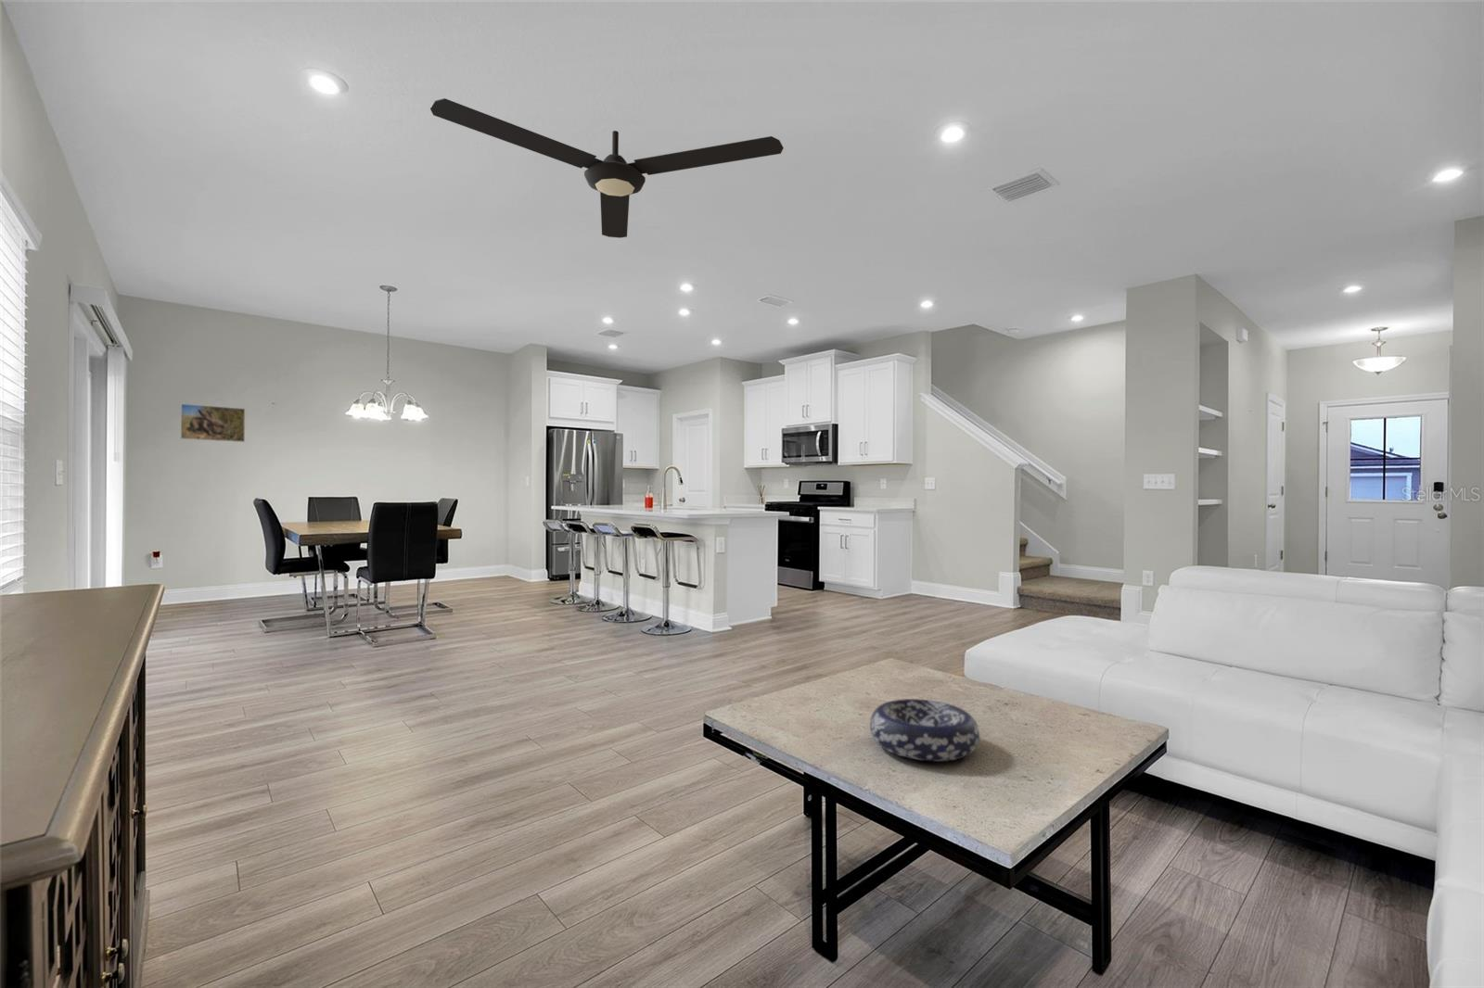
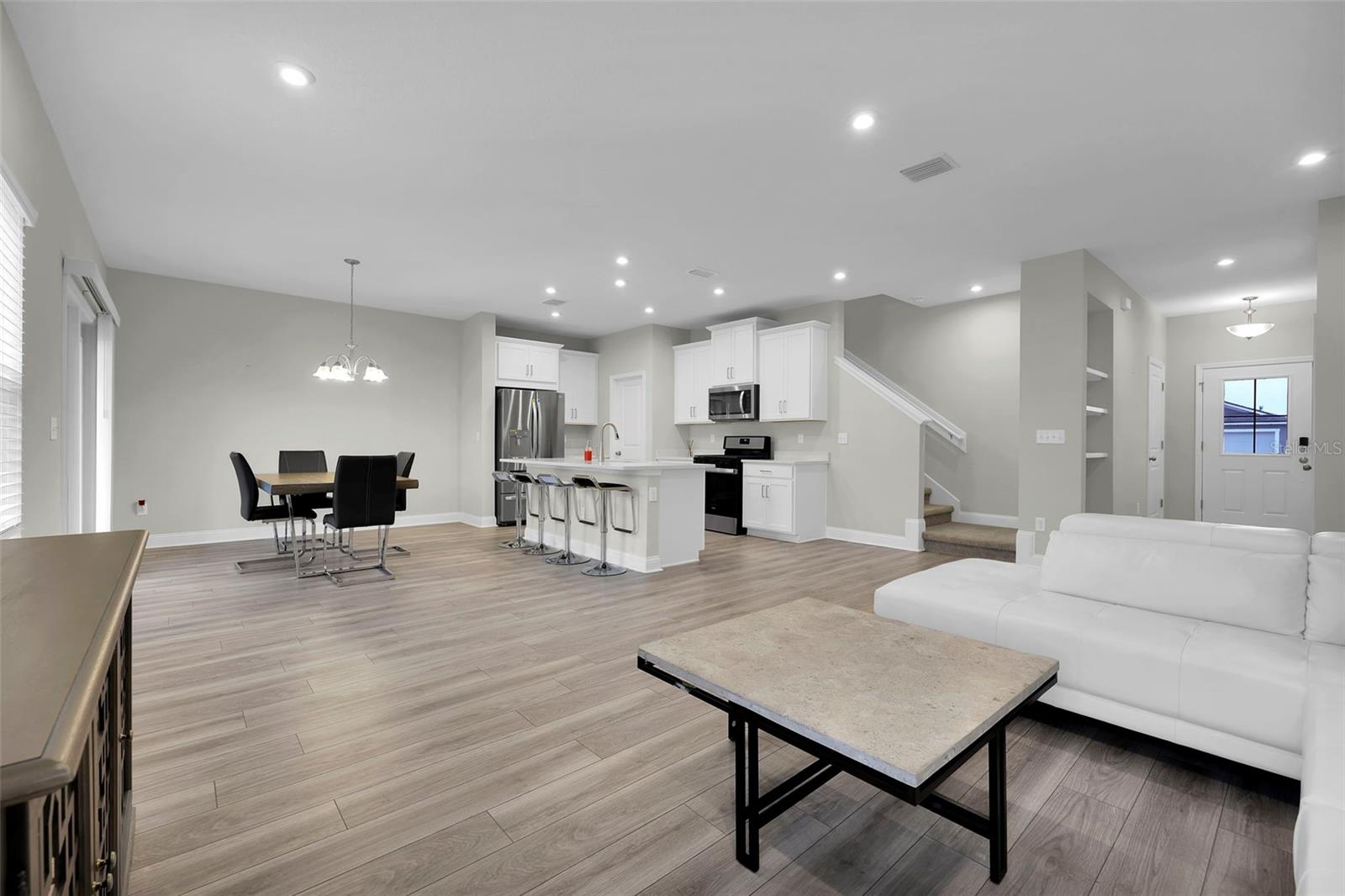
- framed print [179,404,246,443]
- ceiling fan [429,97,784,239]
- decorative bowl [869,698,981,762]
